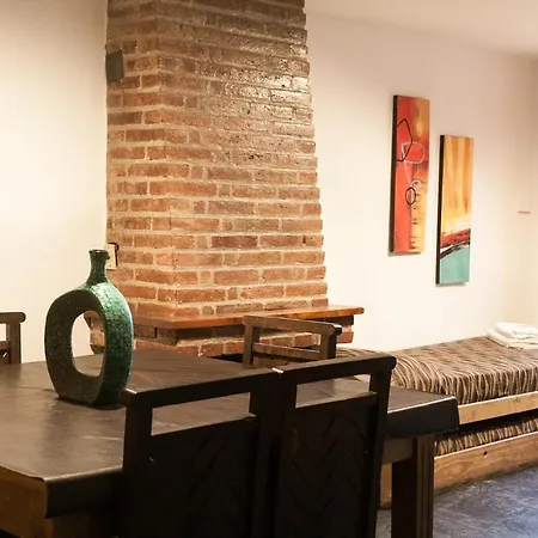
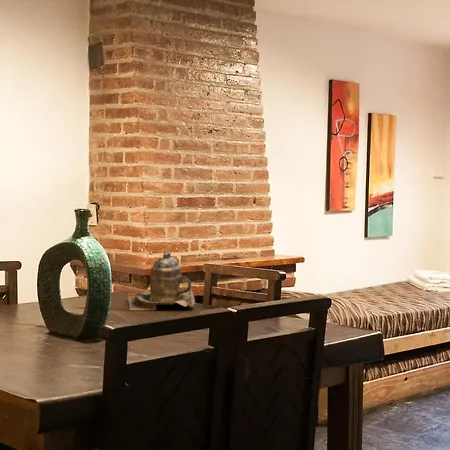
+ teapot [127,251,196,311]
